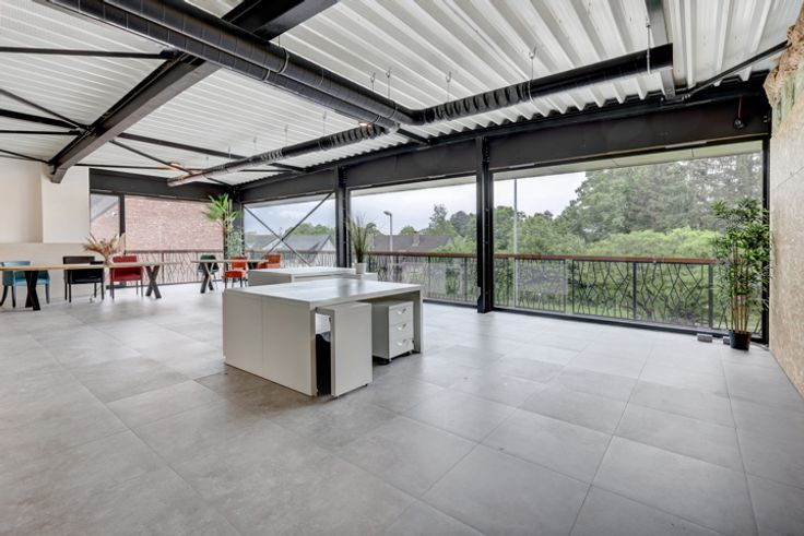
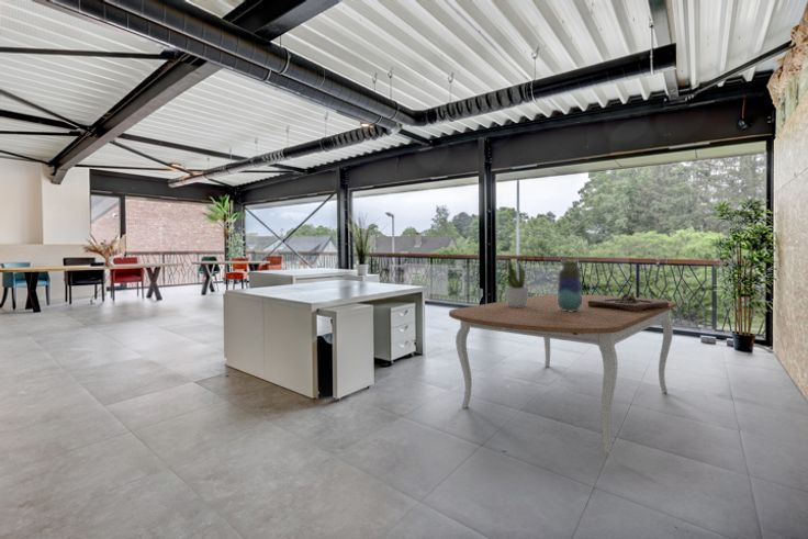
+ potted plant [504,258,529,307]
+ wooden tray [587,293,669,313]
+ dining table [448,293,677,454]
+ vase [557,259,583,312]
